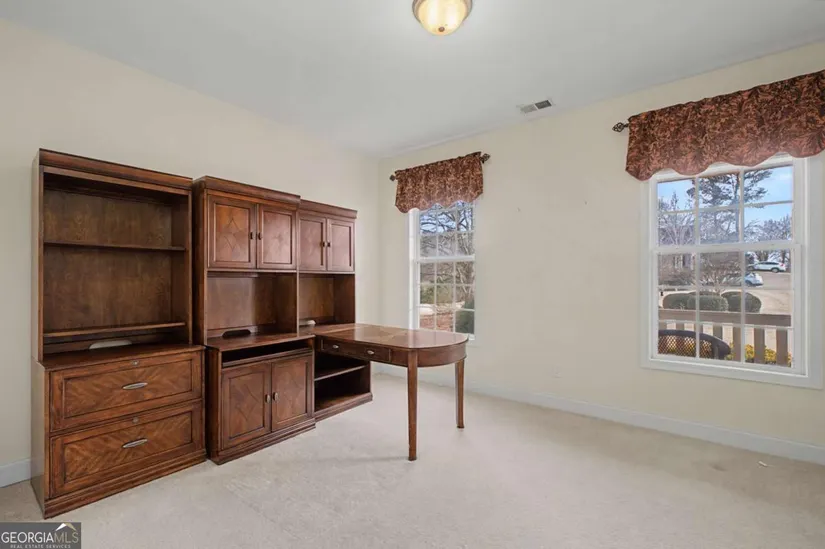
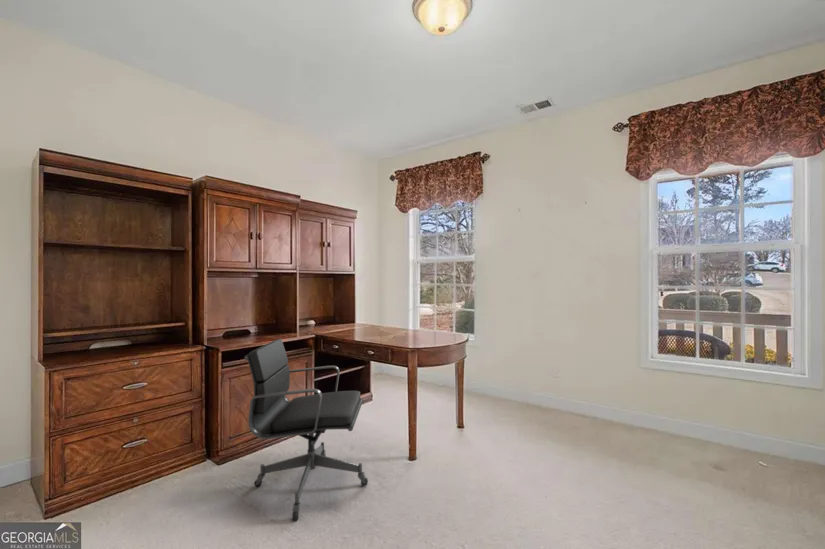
+ office chair [243,338,369,521]
